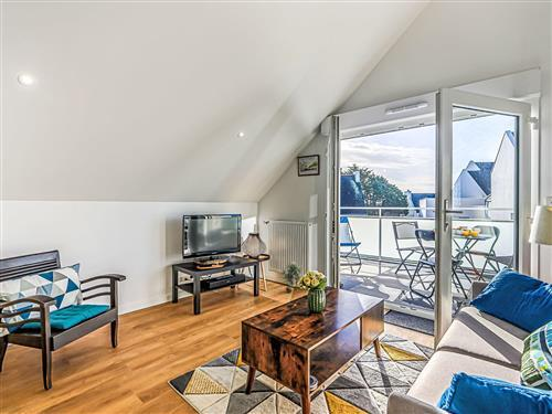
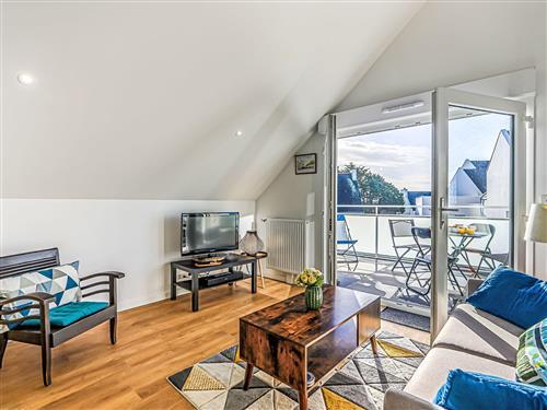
- potted plant [280,261,304,294]
